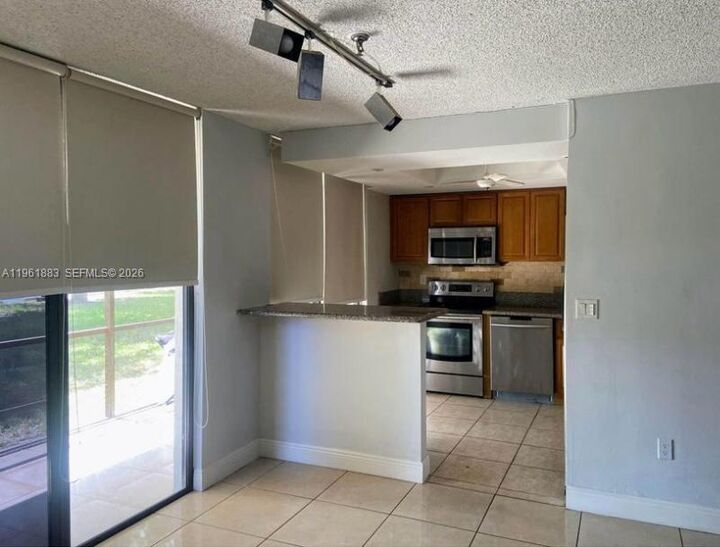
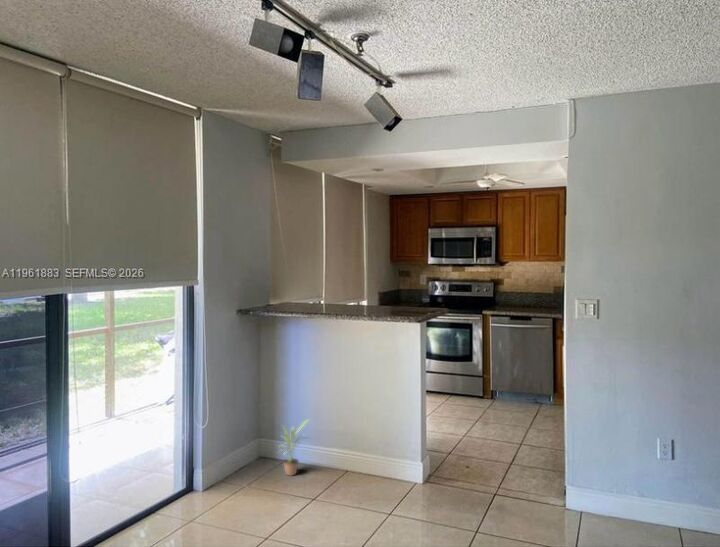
+ potted plant [277,418,312,477]
